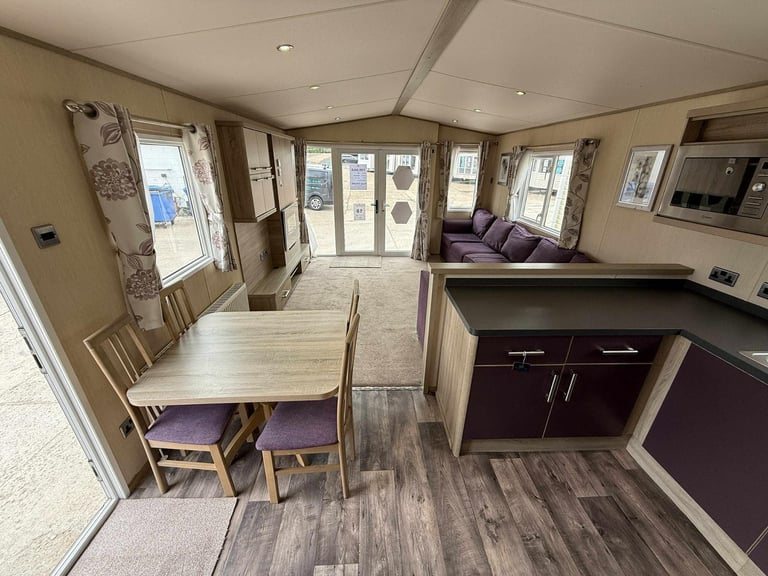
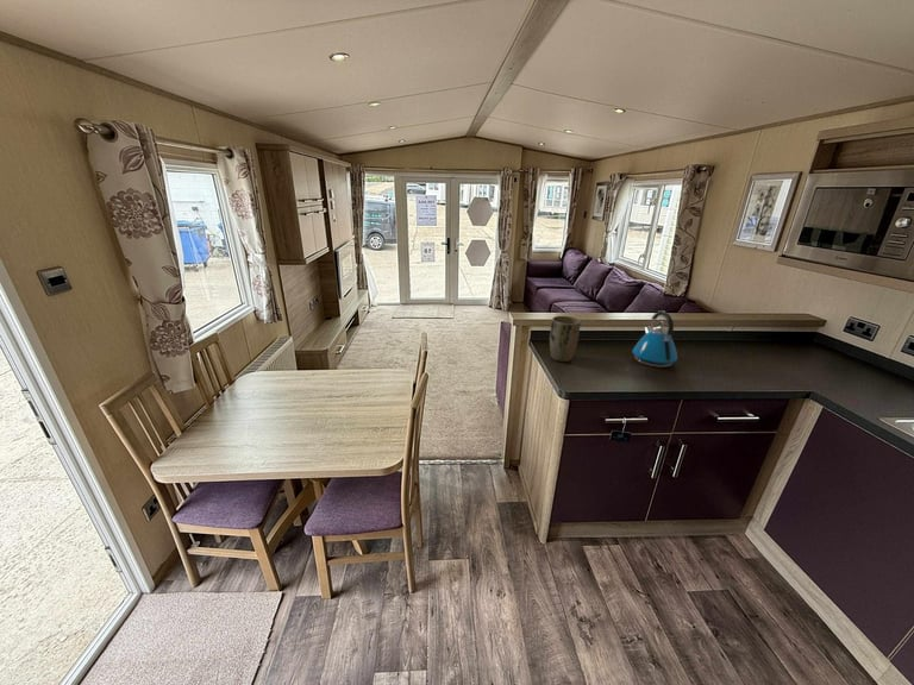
+ plant pot [549,315,582,363]
+ kettle [631,310,678,369]
